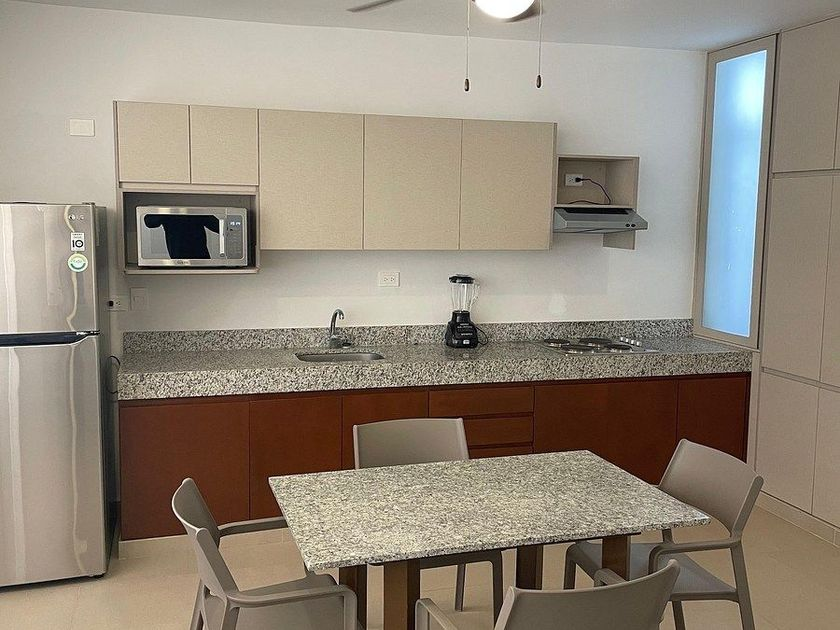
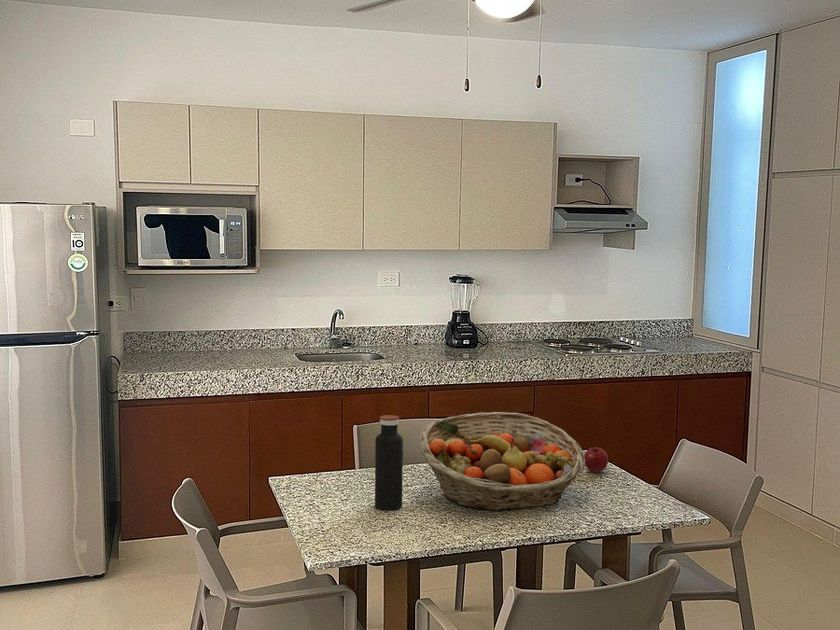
+ water bottle [374,414,404,511]
+ fruit basket [419,411,586,512]
+ apple [584,446,609,473]
